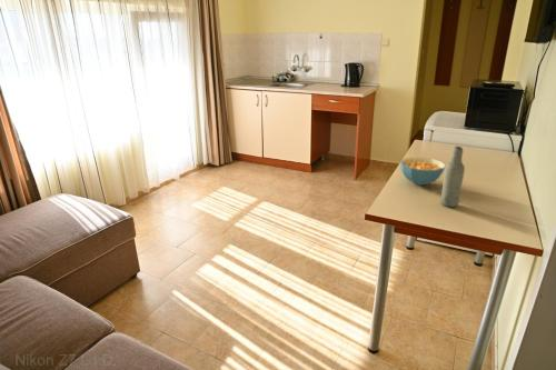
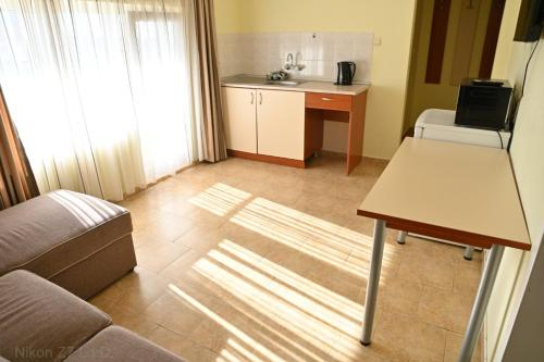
- cereal bowl [399,157,446,187]
- bottle [440,146,466,208]
